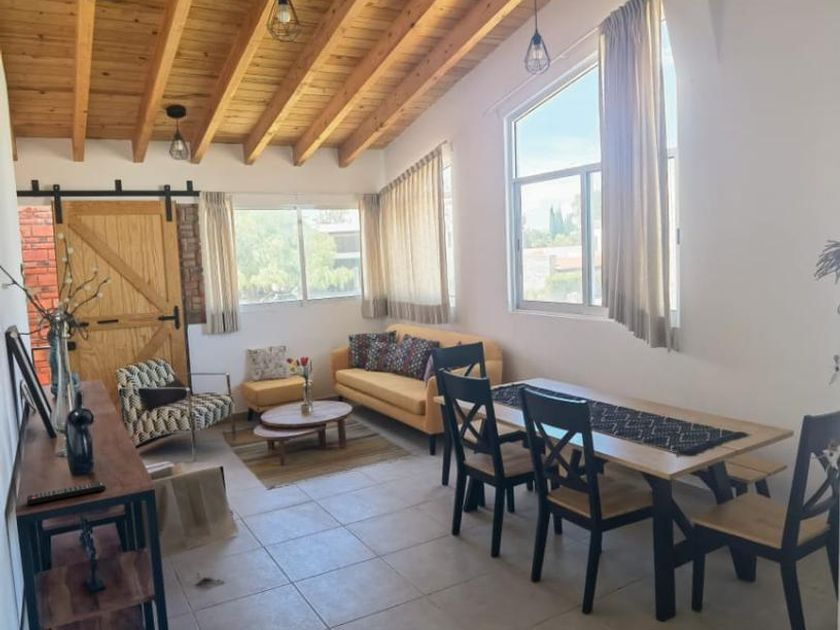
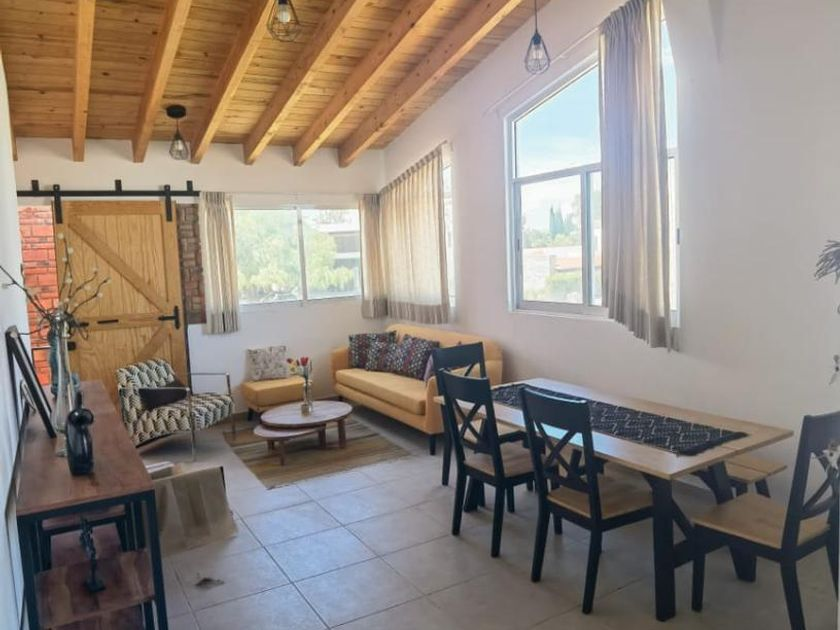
- remote control [26,481,107,506]
